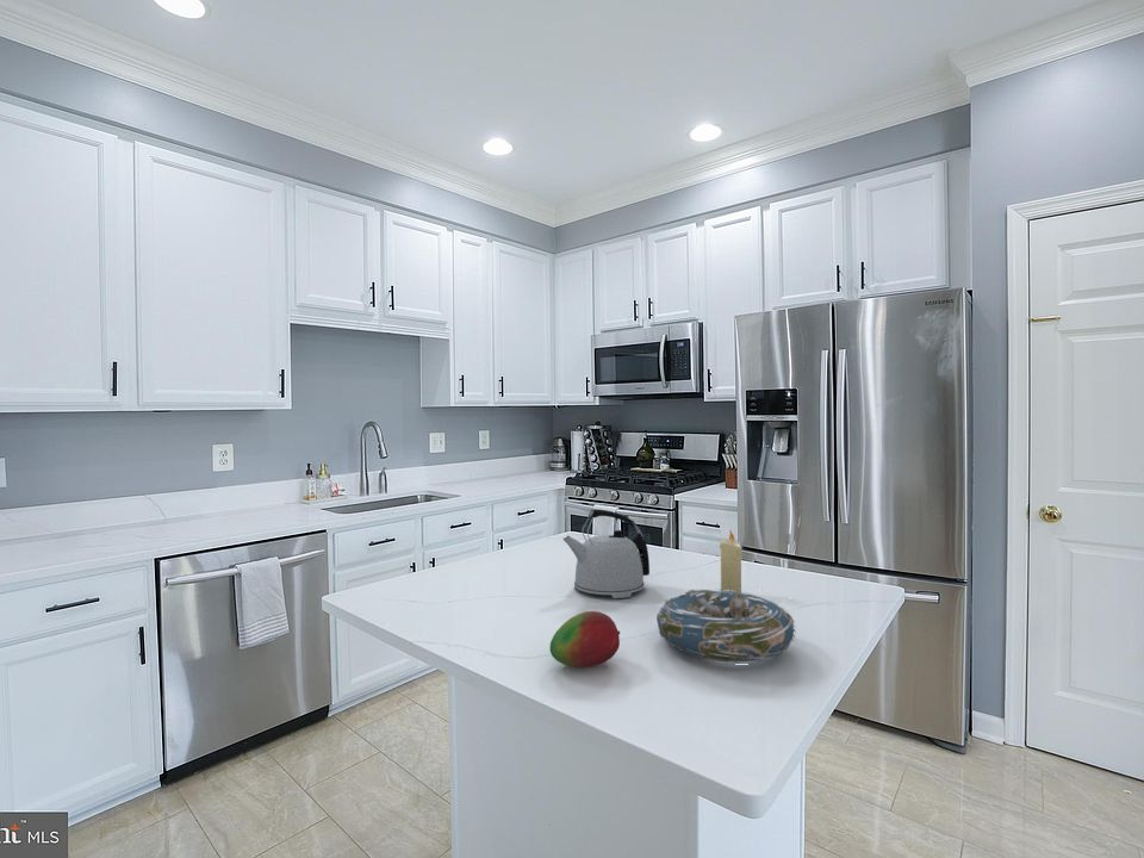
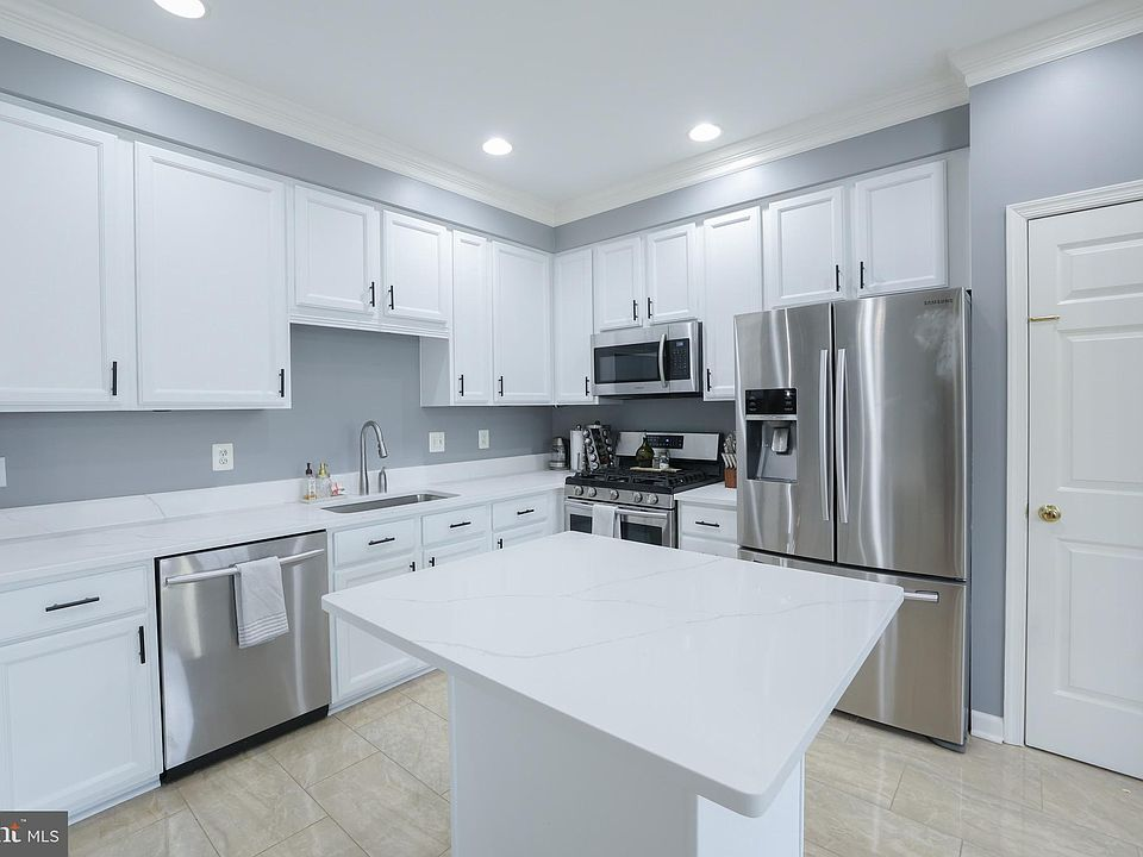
- decorative bowl [655,587,797,665]
- kettle [561,508,651,599]
- candle [719,529,744,593]
- fruit [548,610,621,669]
